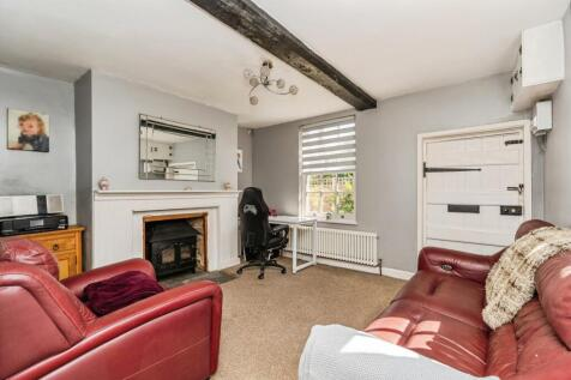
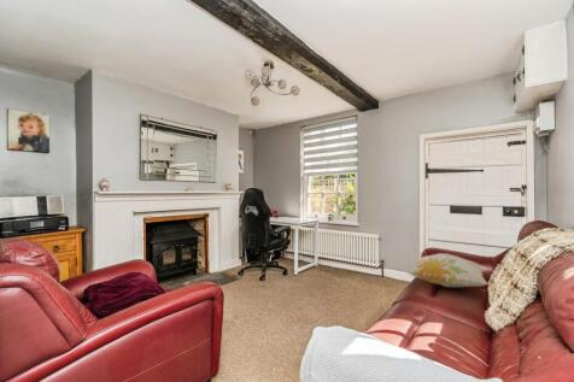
+ decorative pillow [406,252,490,288]
